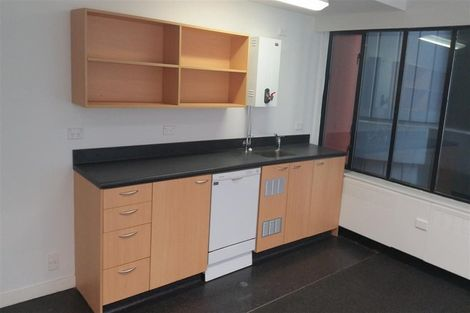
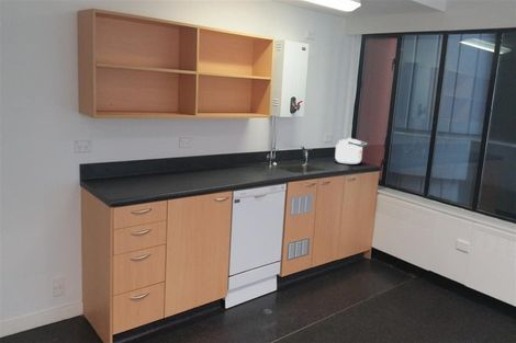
+ kettle [334,137,368,165]
